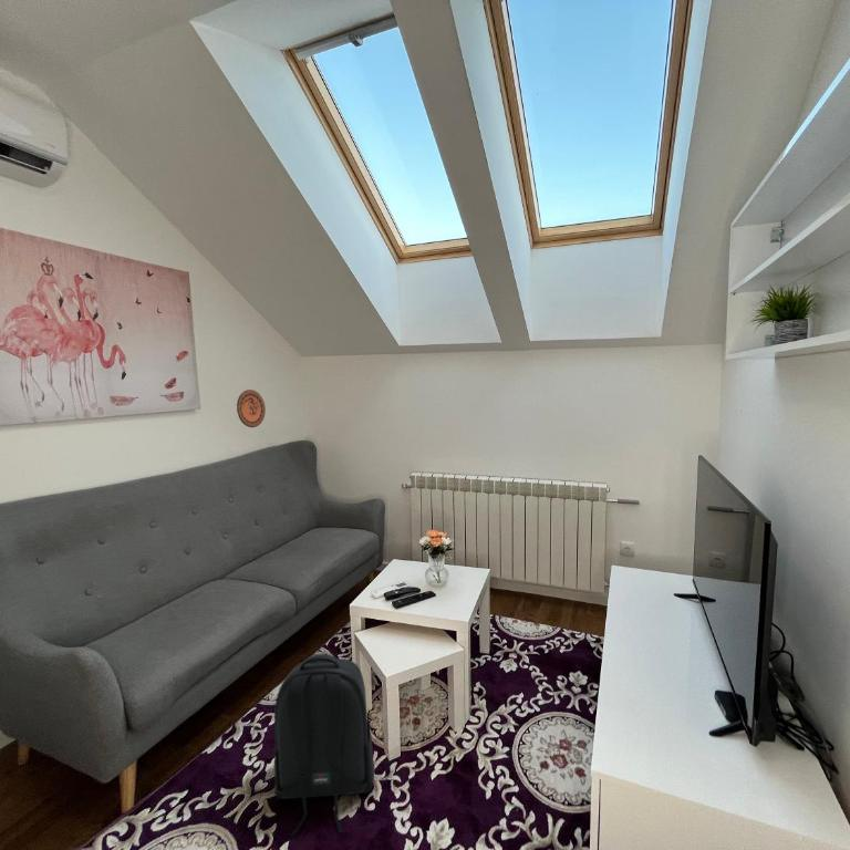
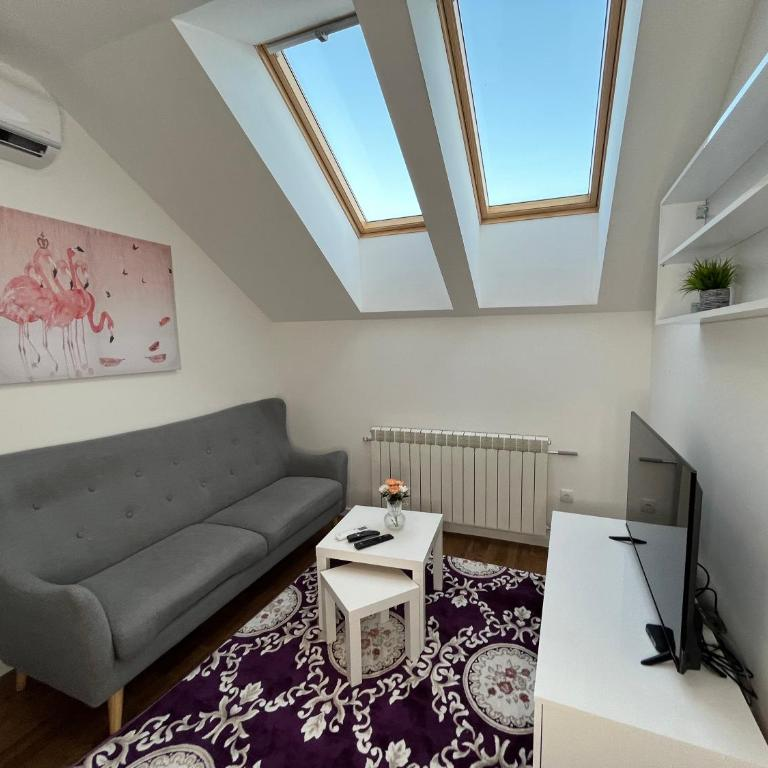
- backpack [273,653,375,838]
- decorative plate [236,388,267,428]
